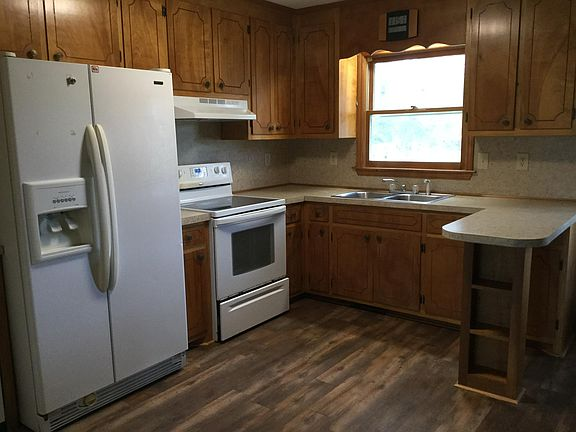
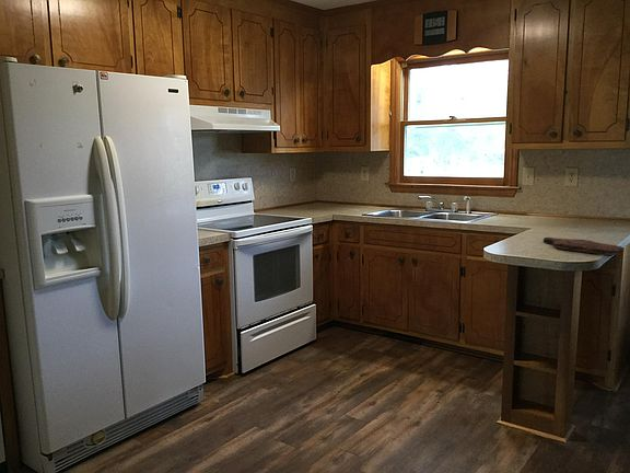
+ cutting board [542,236,625,256]
